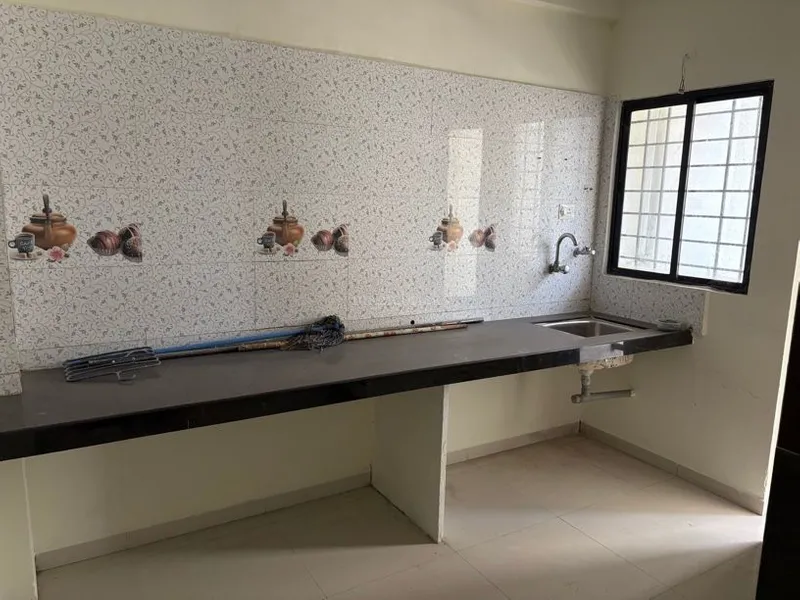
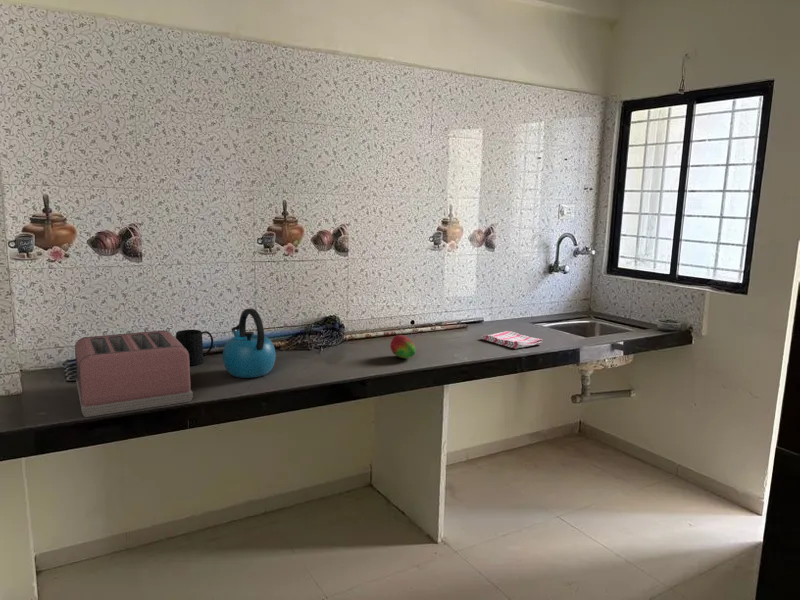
+ toaster [74,329,194,418]
+ kettle [222,307,277,379]
+ fruit [389,334,417,359]
+ mug [175,329,214,366]
+ dish towel [481,330,544,350]
